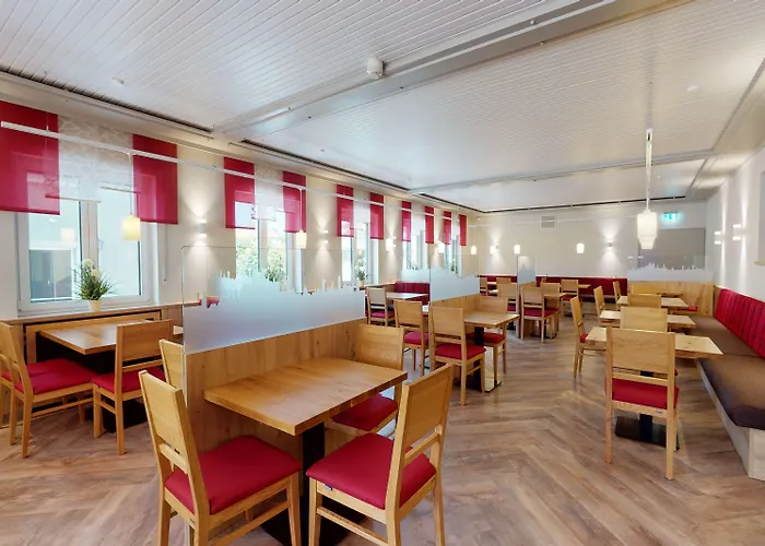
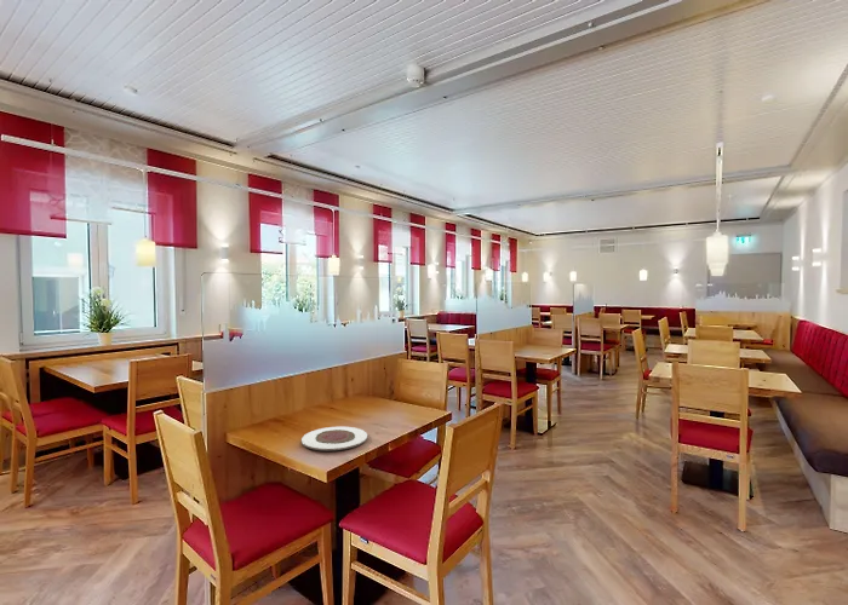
+ plate [300,426,368,451]
